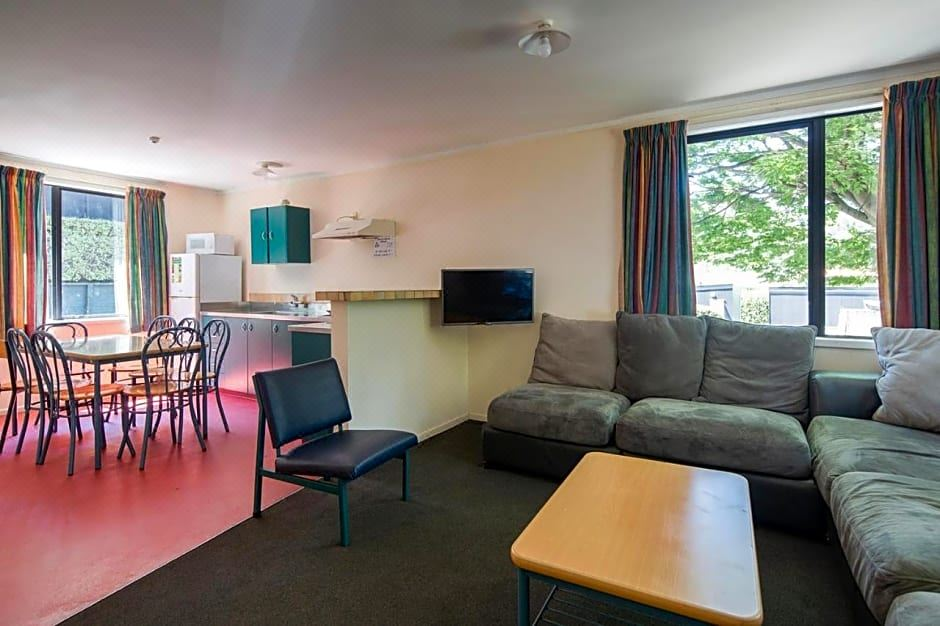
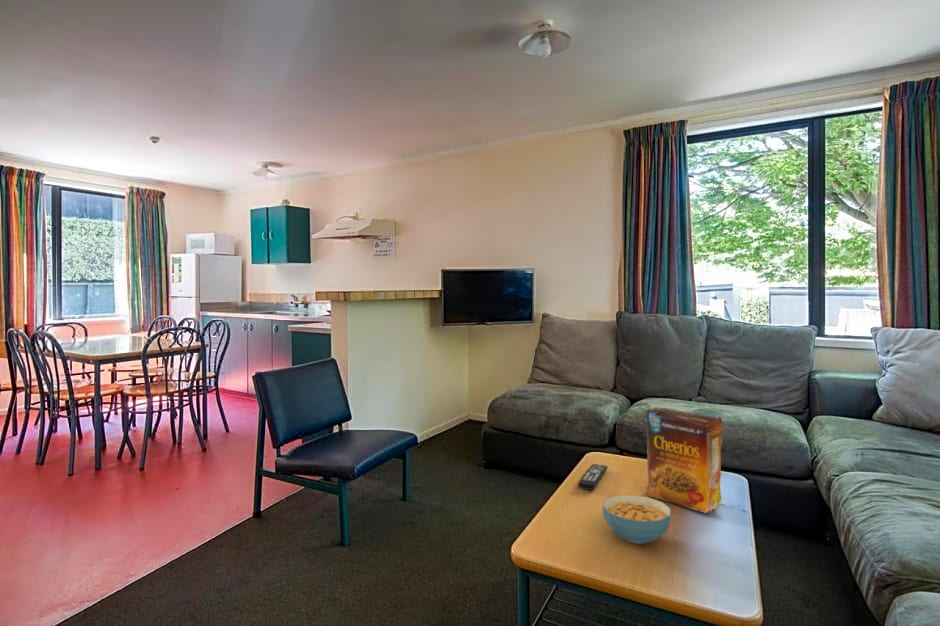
+ cereal box [642,407,726,515]
+ cereal bowl [601,494,672,545]
+ remote control [577,463,608,491]
